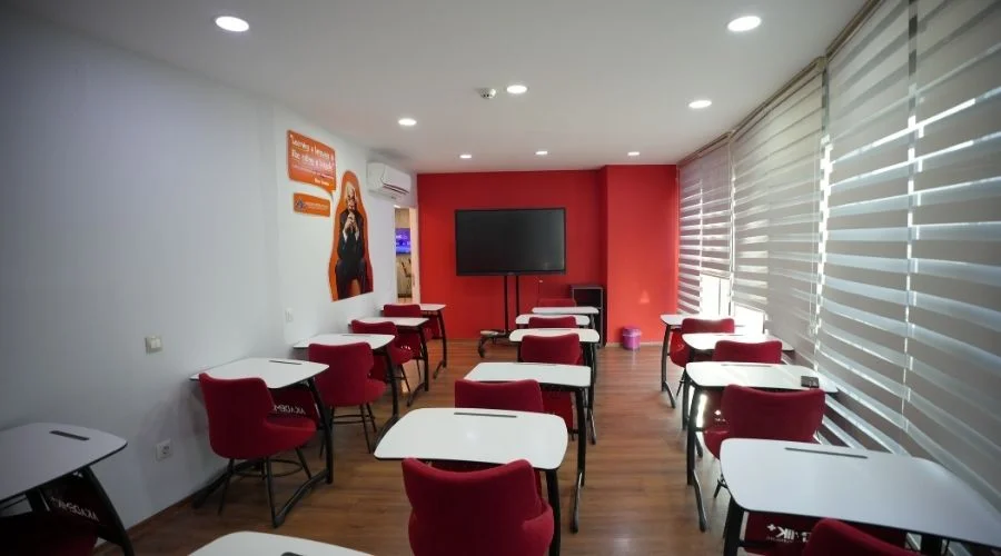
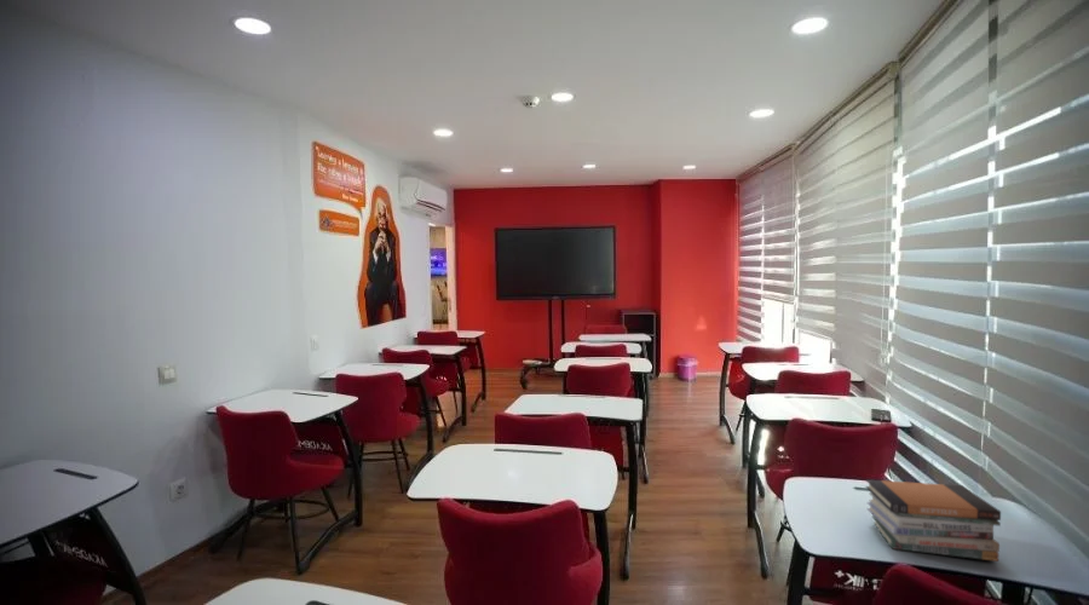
+ book stack [864,478,1002,563]
